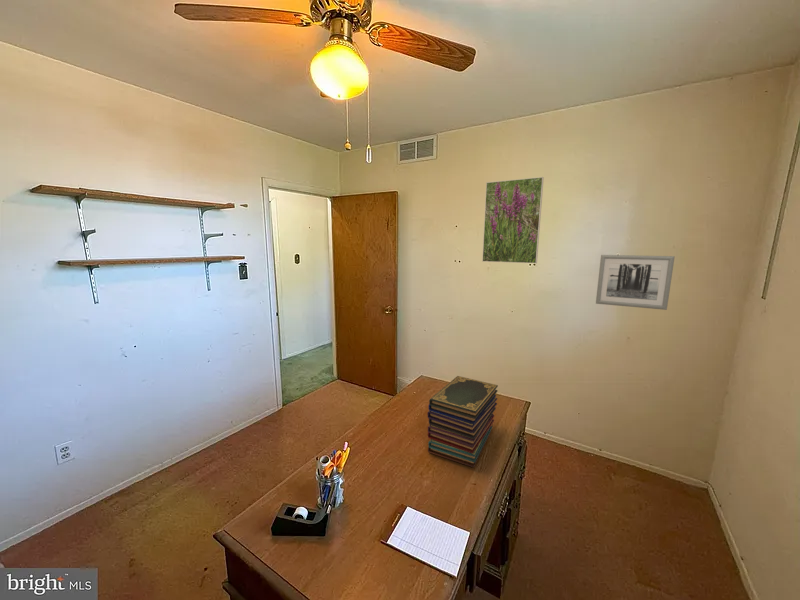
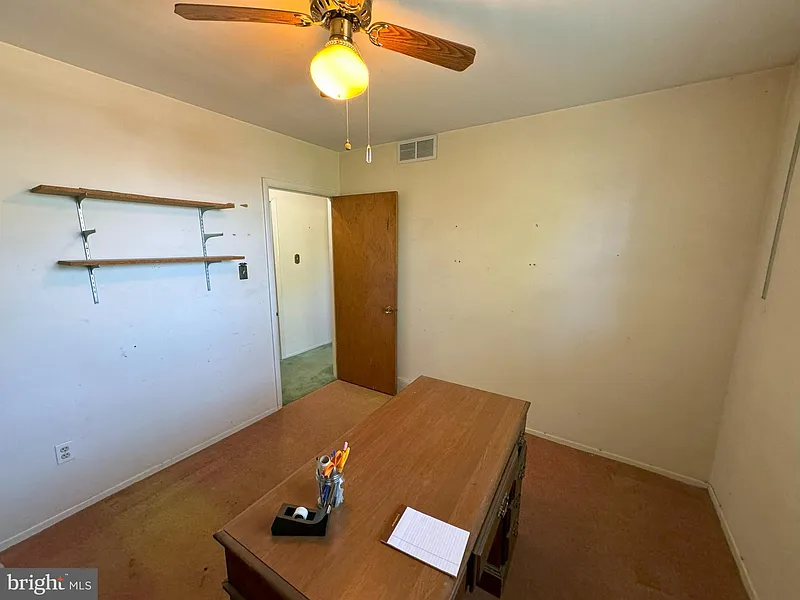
- book stack [427,375,499,468]
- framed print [481,176,545,264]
- wall art [595,254,676,311]
